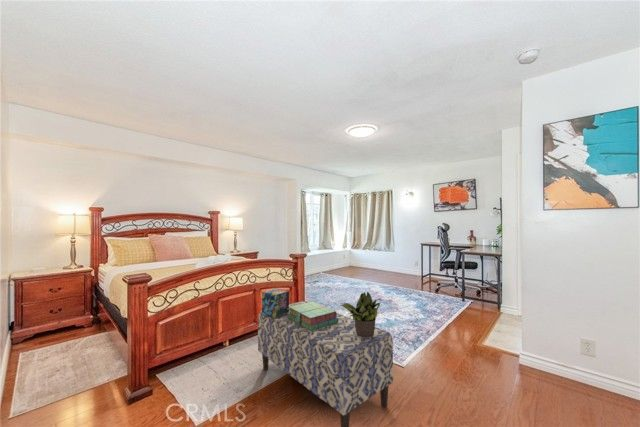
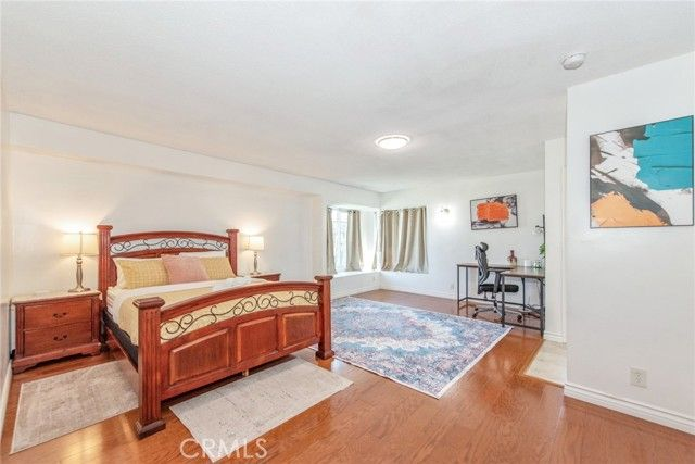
- decorative box [261,287,290,319]
- stack of books [287,301,338,331]
- potted plant [339,291,383,337]
- bench [257,300,394,427]
